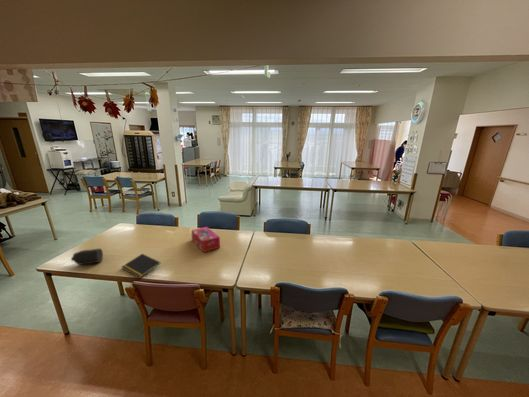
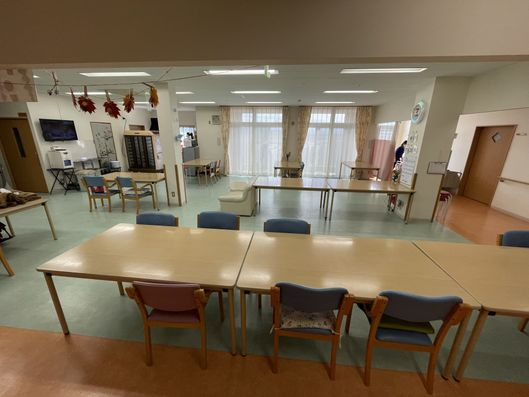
- tissue box [190,226,221,253]
- atomizer [70,247,104,266]
- notepad [121,253,161,279]
